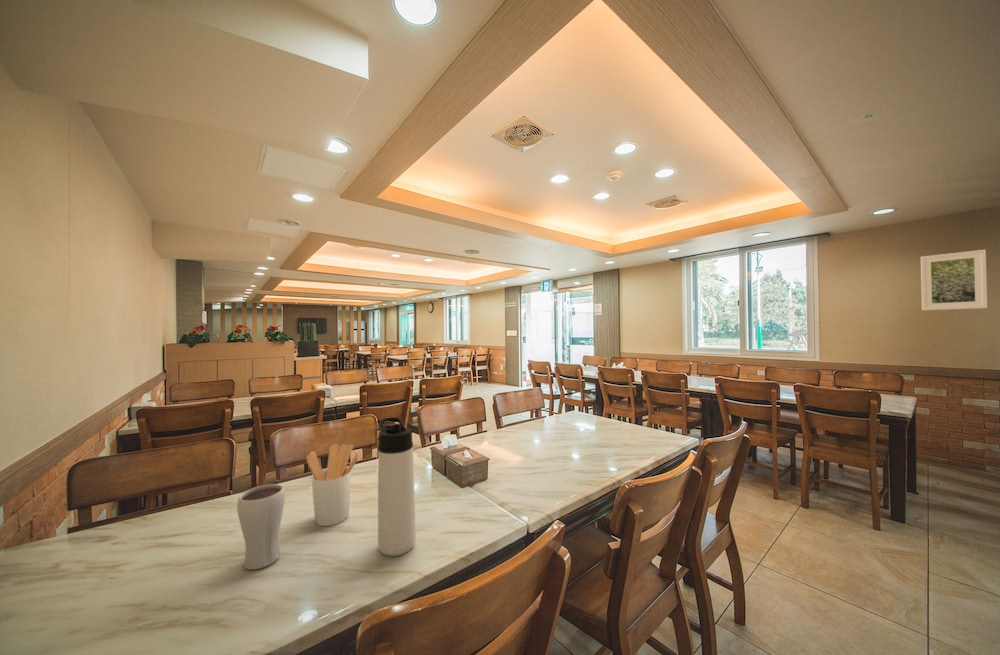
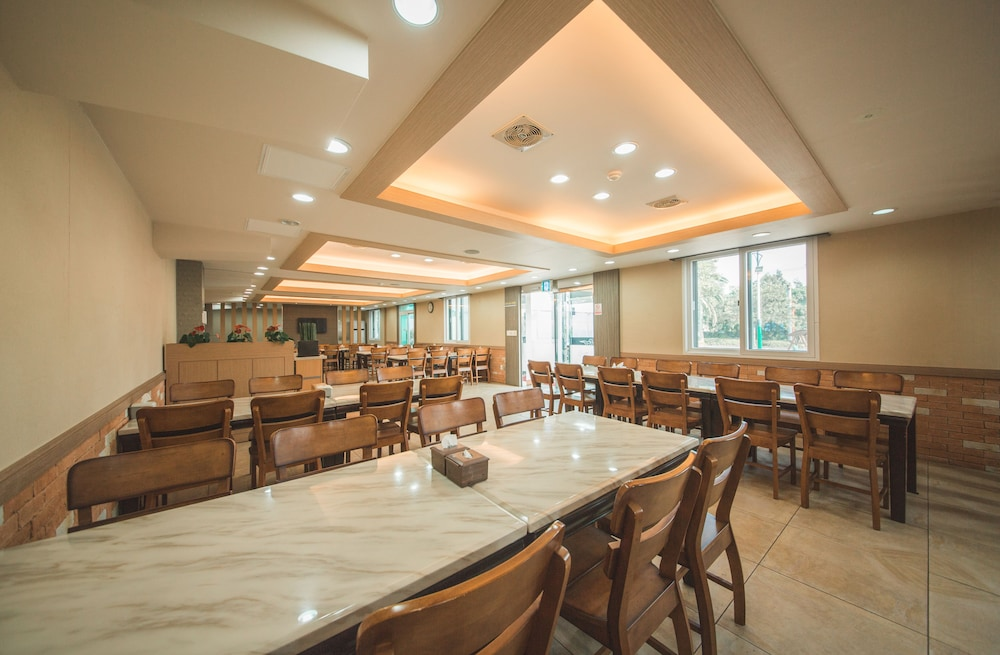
- utensil holder [305,443,360,527]
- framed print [920,249,988,311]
- thermos bottle [377,416,417,557]
- drinking glass [236,483,286,571]
